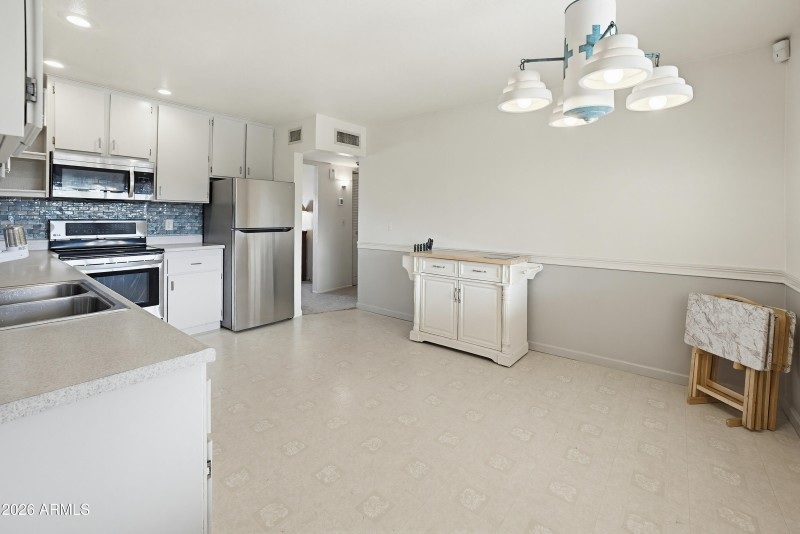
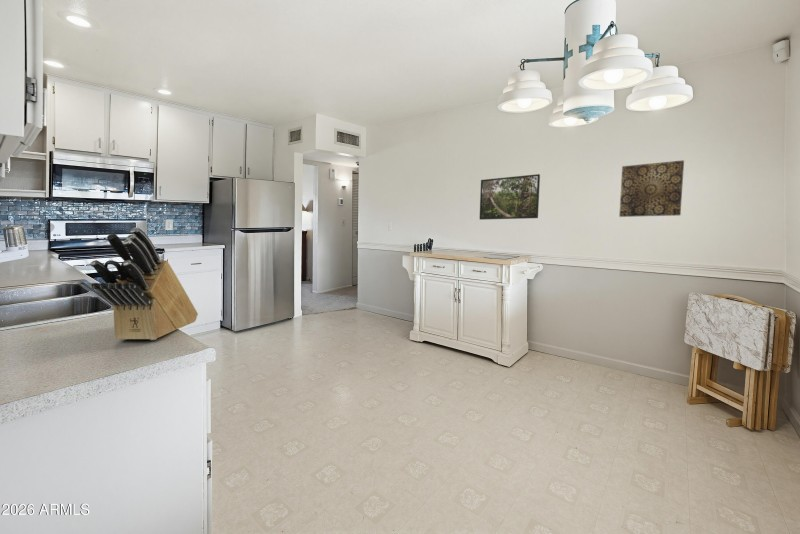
+ wall art [618,159,685,218]
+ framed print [478,173,541,221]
+ knife block [89,226,199,341]
